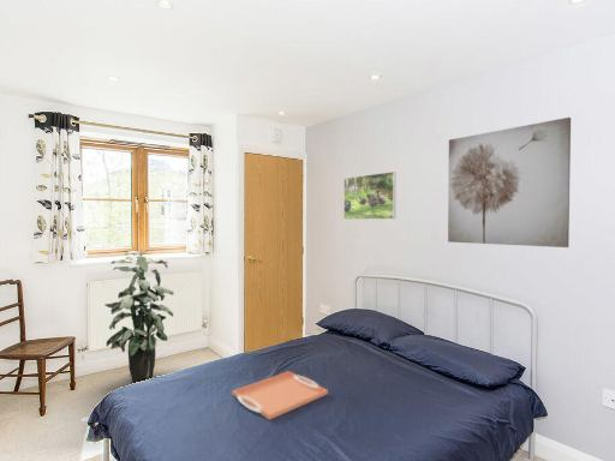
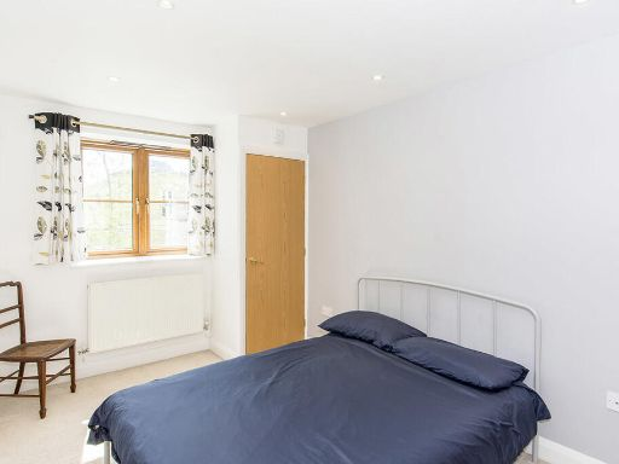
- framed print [342,170,396,221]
- serving tray [232,370,329,421]
- indoor plant [103,250,174,383]
- wall art [447,116,572,249]
